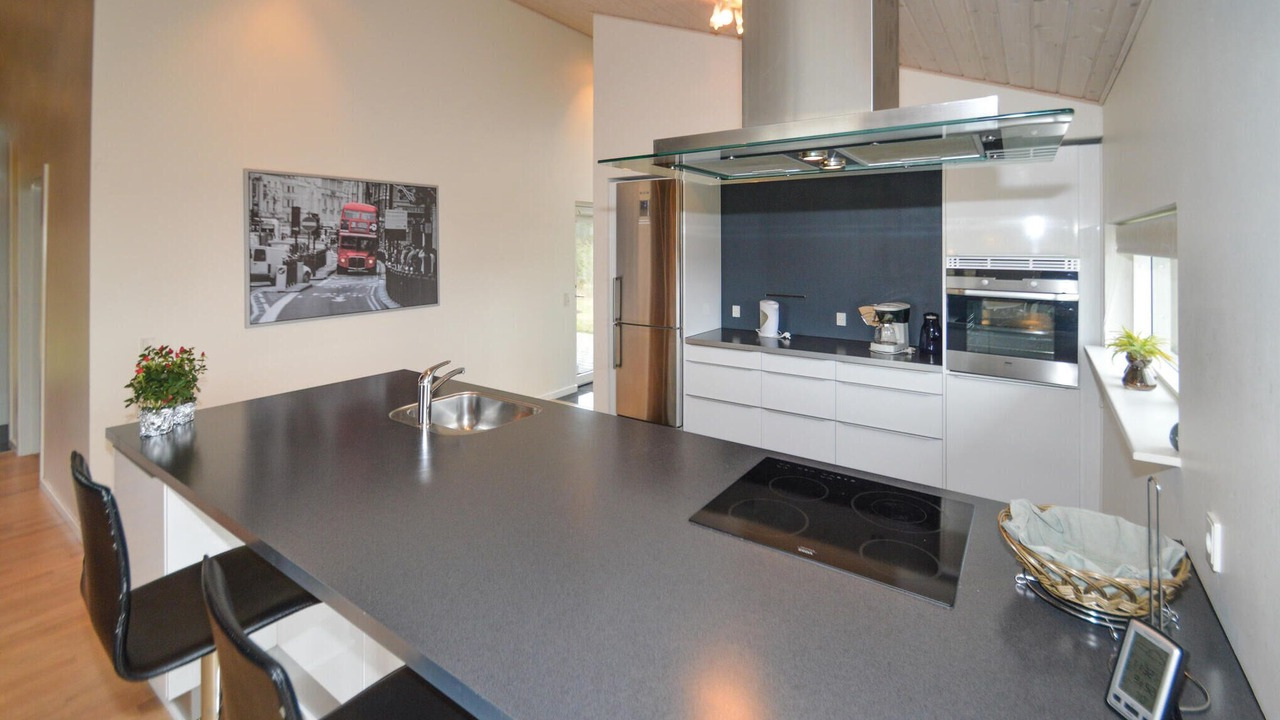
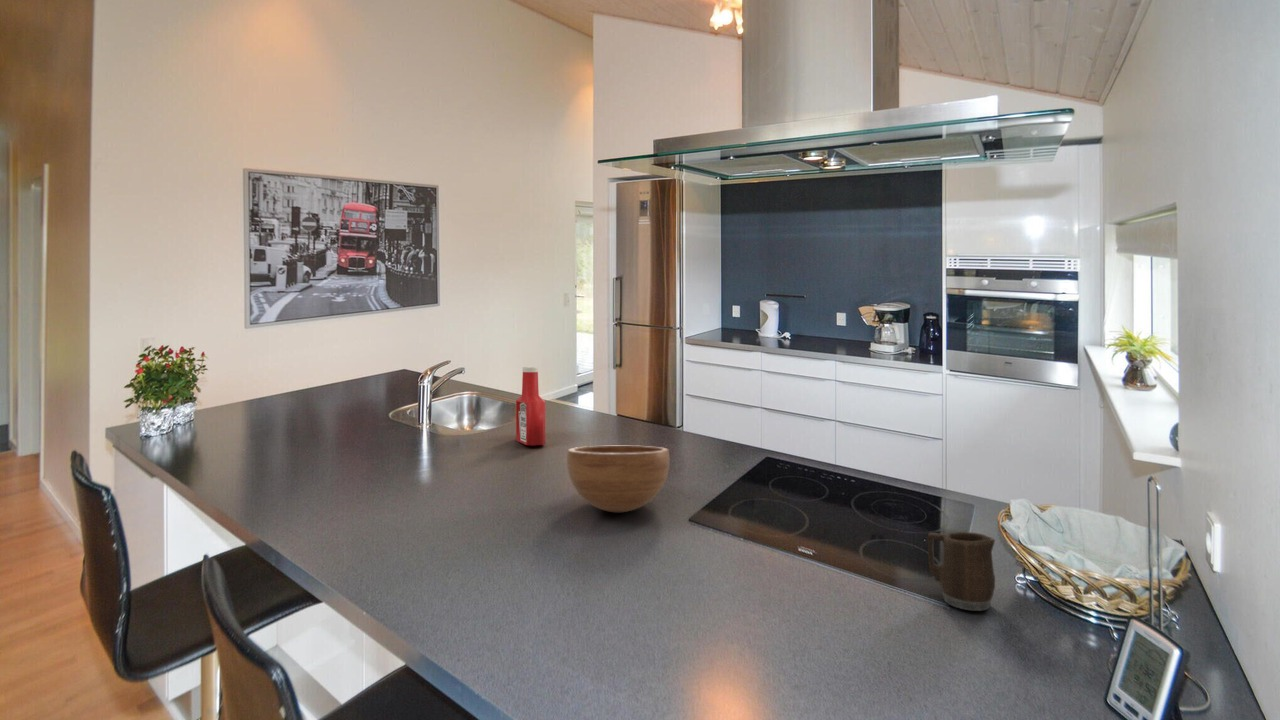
+ mug [927,531,996,612]
+ soap bottle [515,366,546,446]
+ bowl [566,445,670,513]
